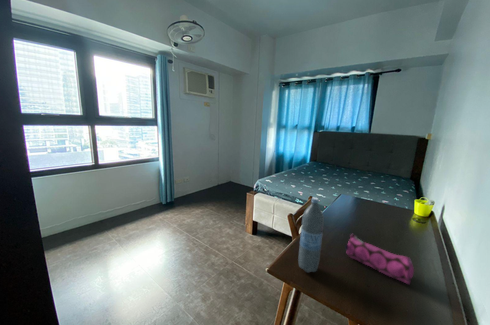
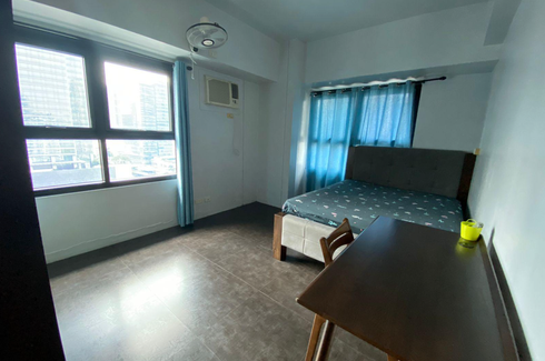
- pencil case [344,233,415,285]
- water bottle [297,197,325,273]
